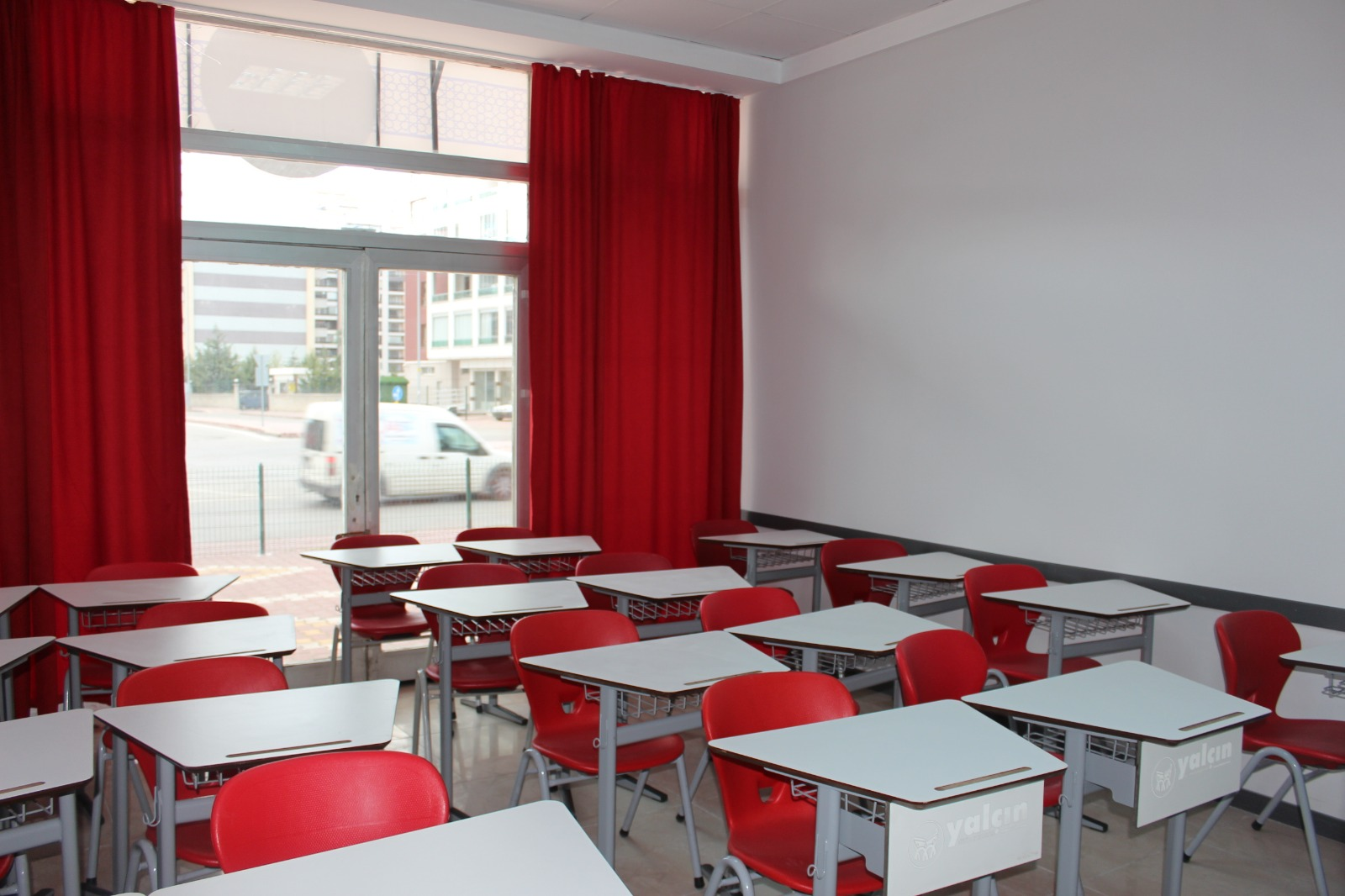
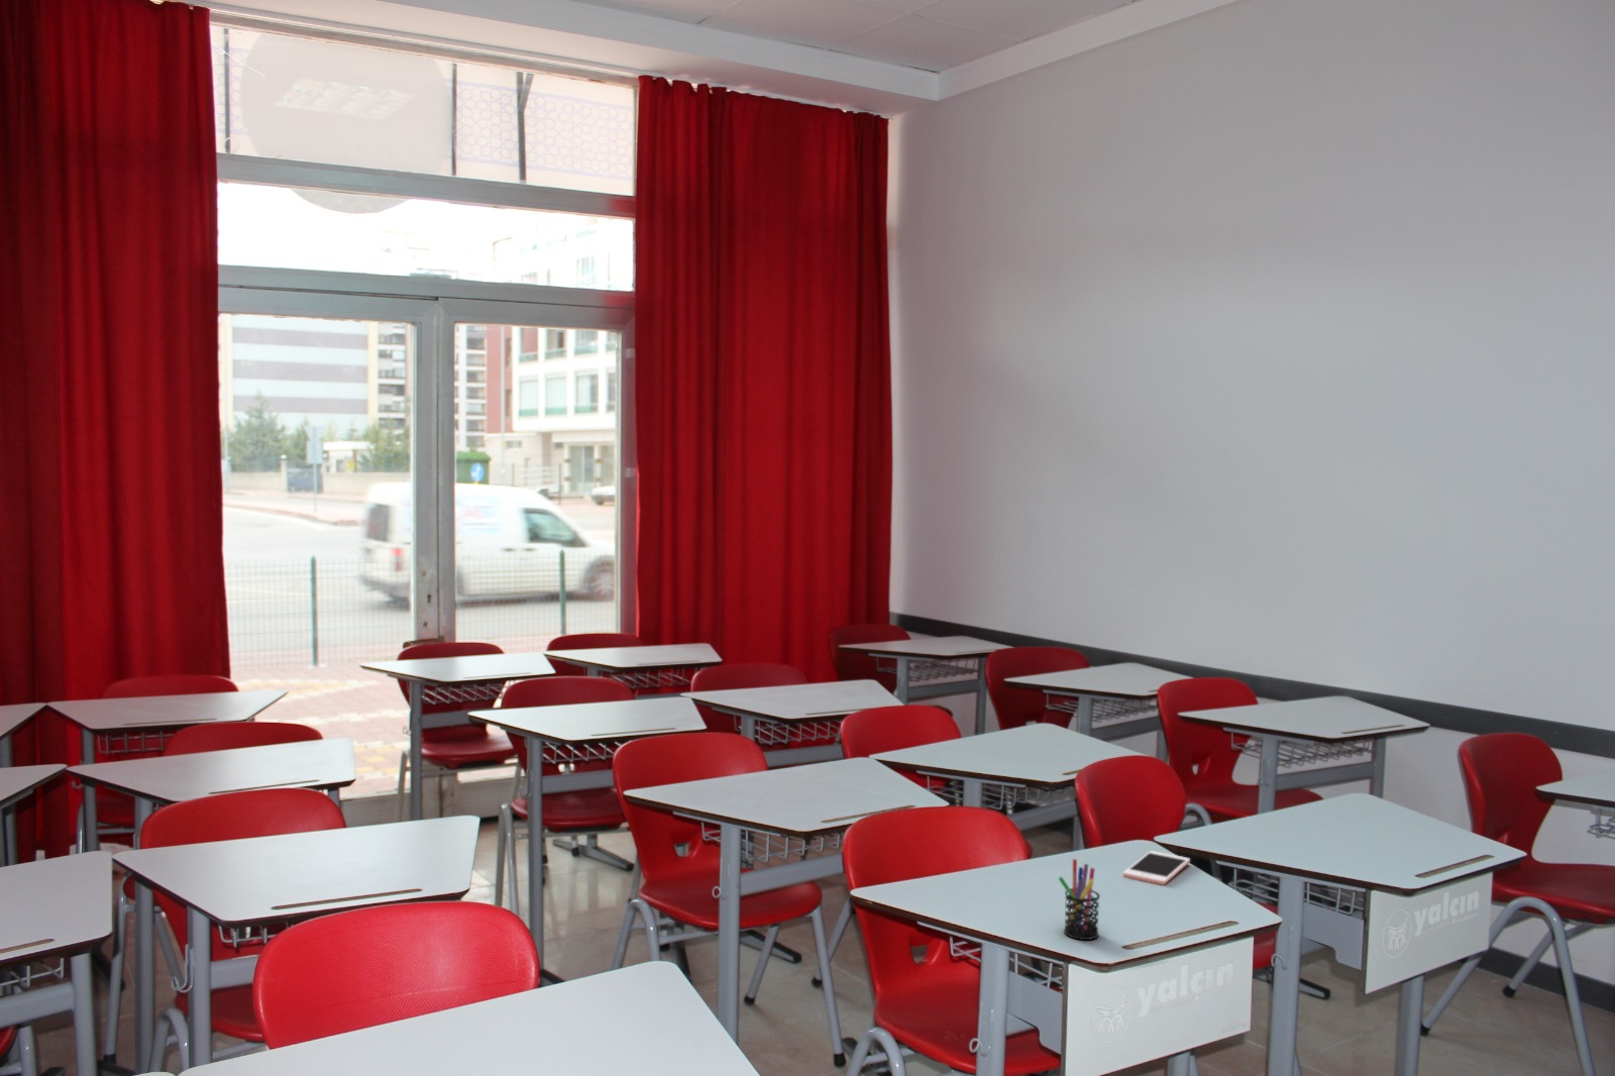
+ pen holder [1058,857,1101,940]
+ cell phone [1123,850,1191,886]
